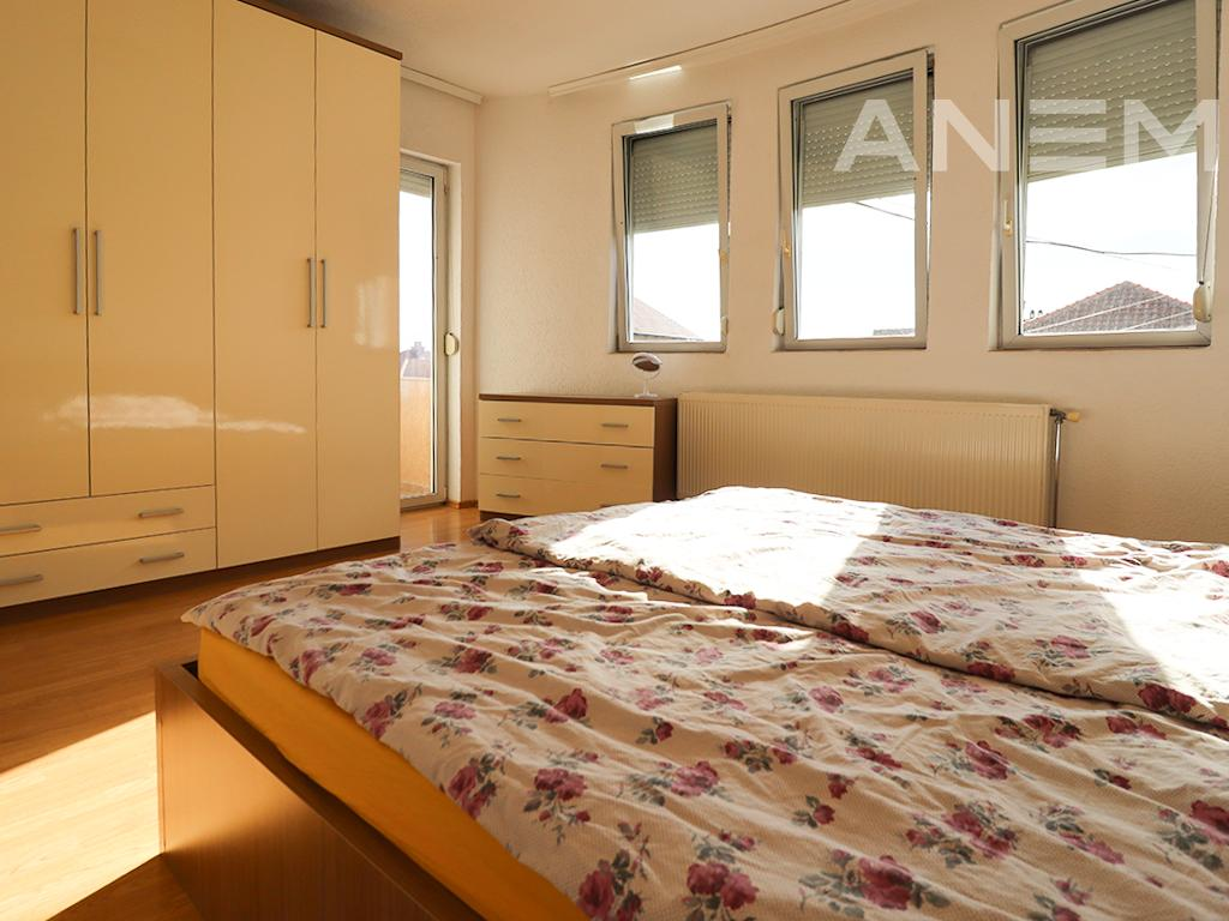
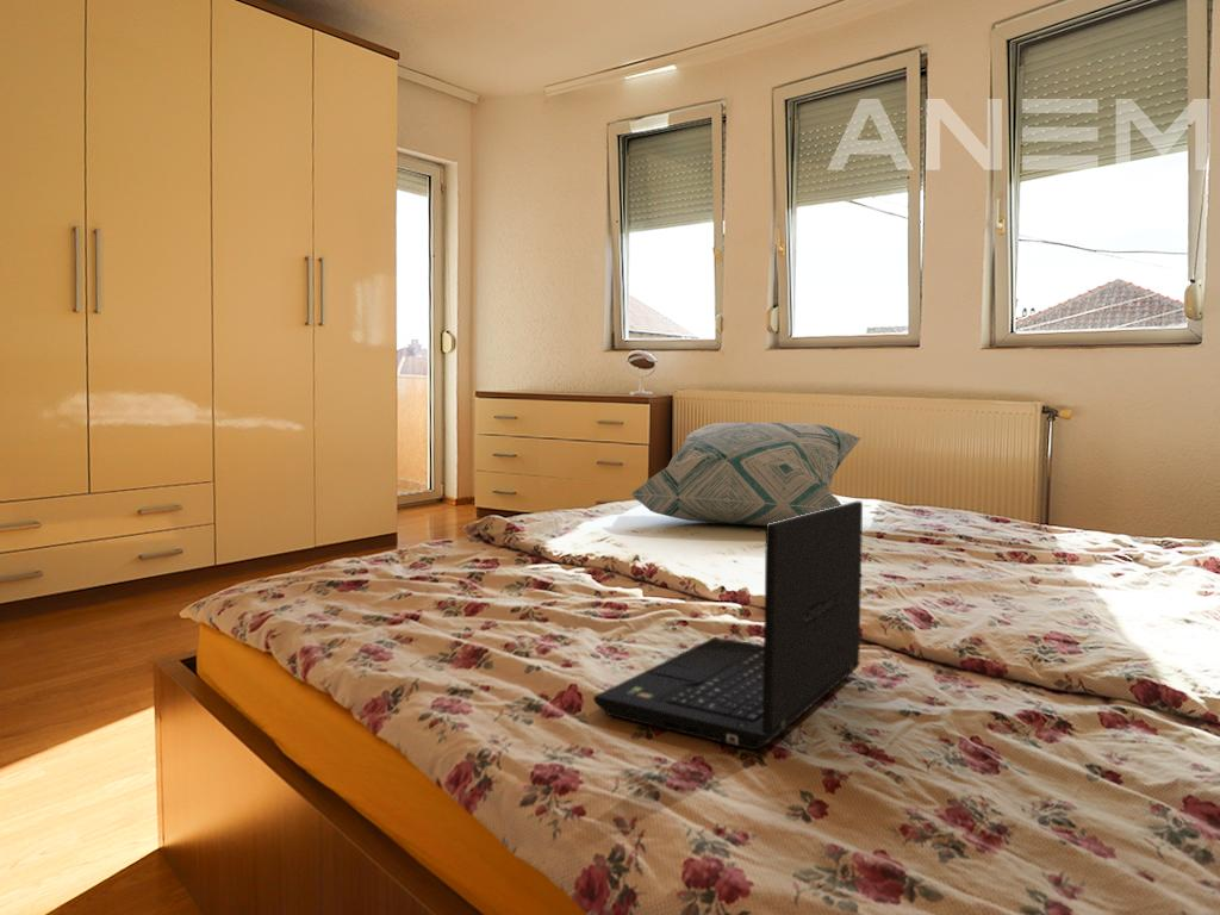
+ laptop [592,500,864,751]
+ decorative pillow [629,422,863,527]
